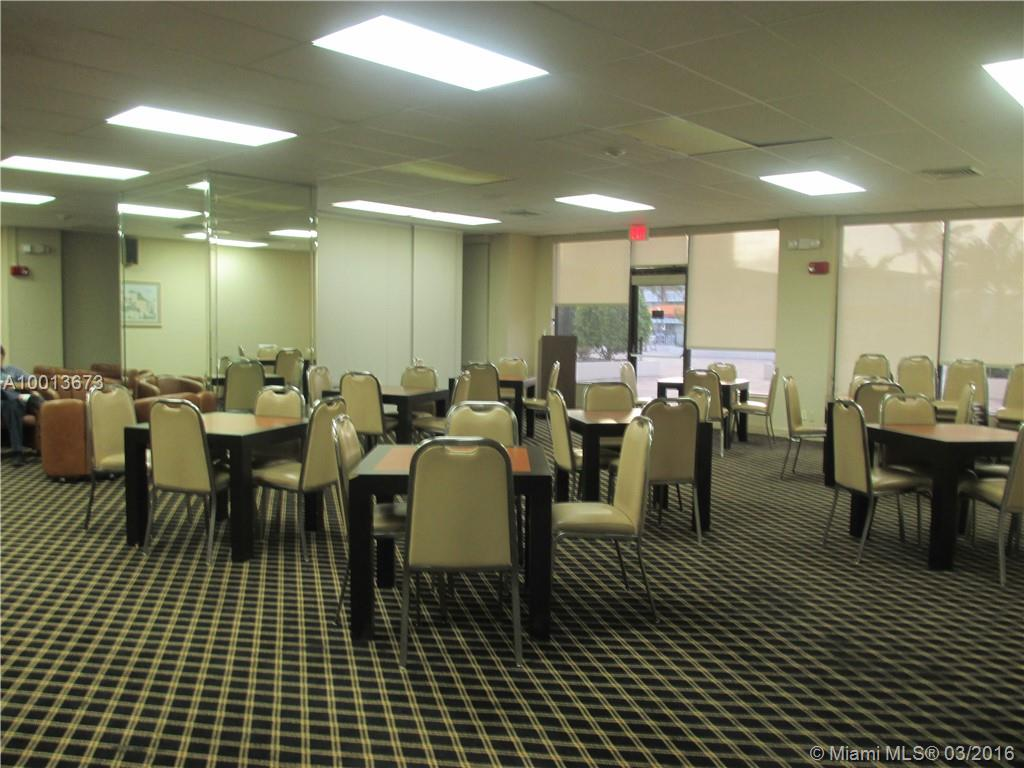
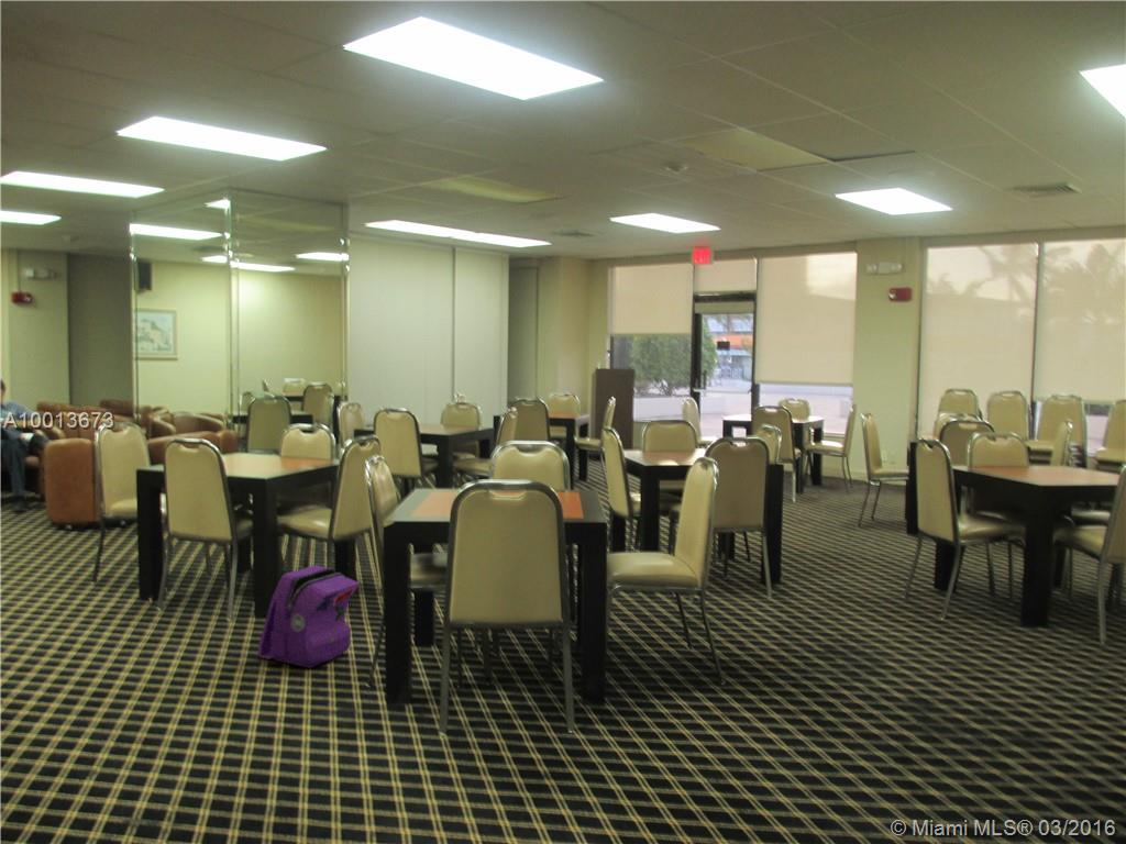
+ backpack [257,564,362,669]
